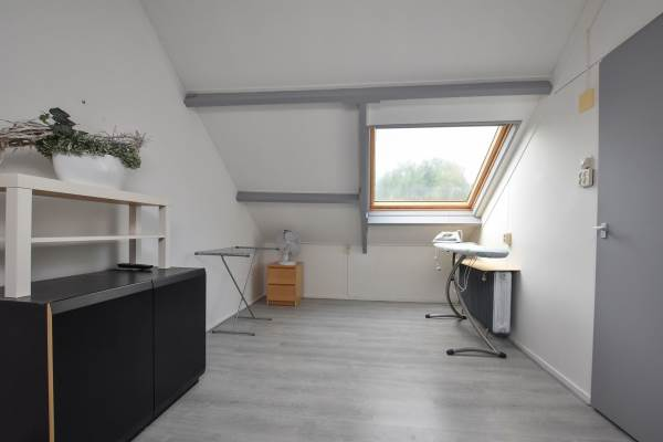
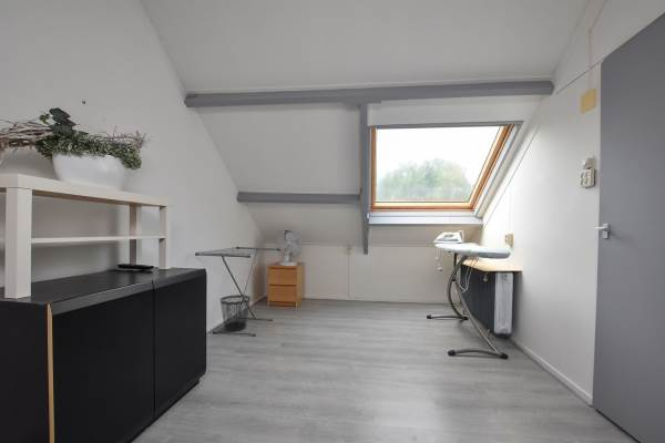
+ wastebasket [219,293,252,332]
